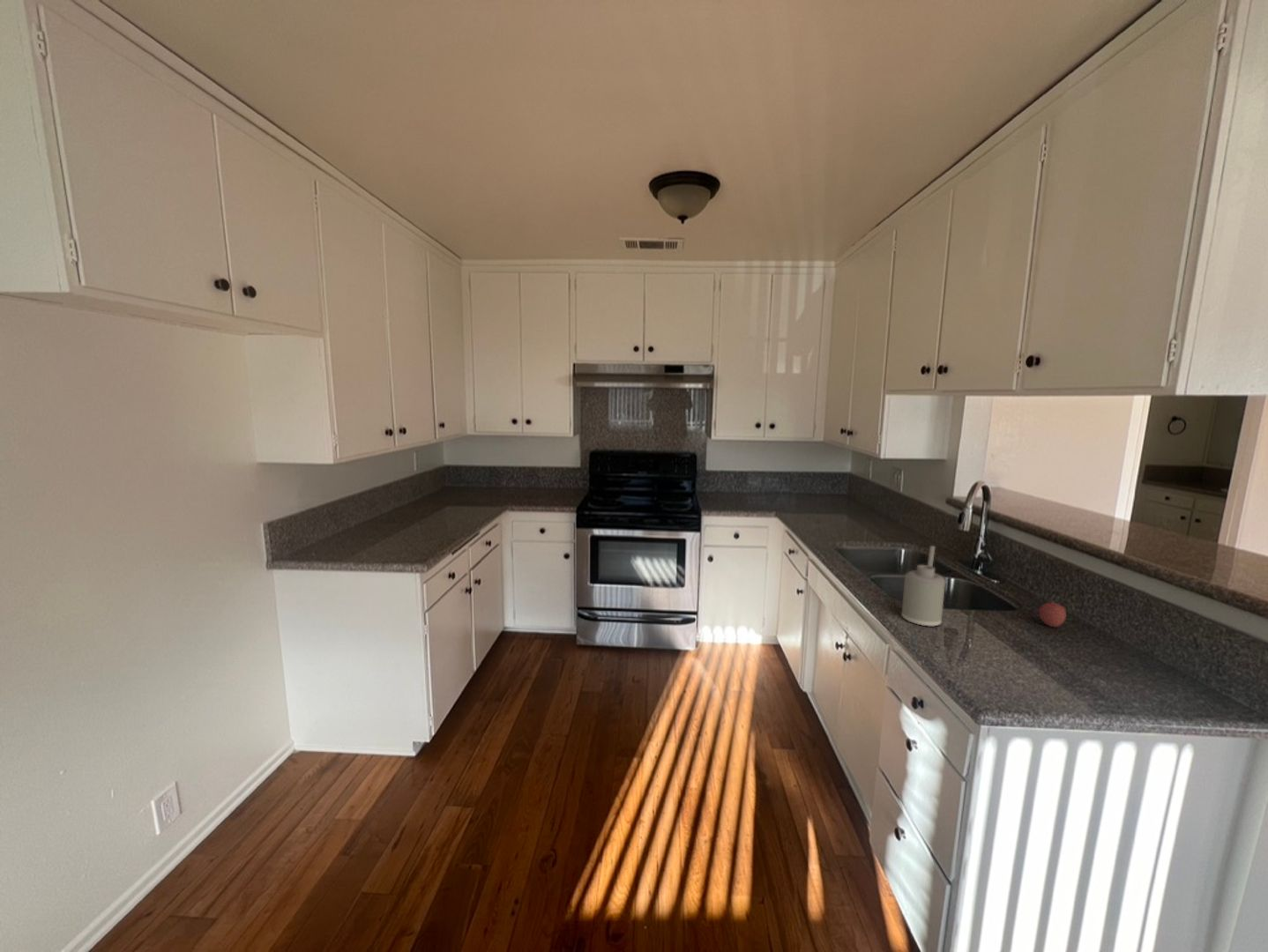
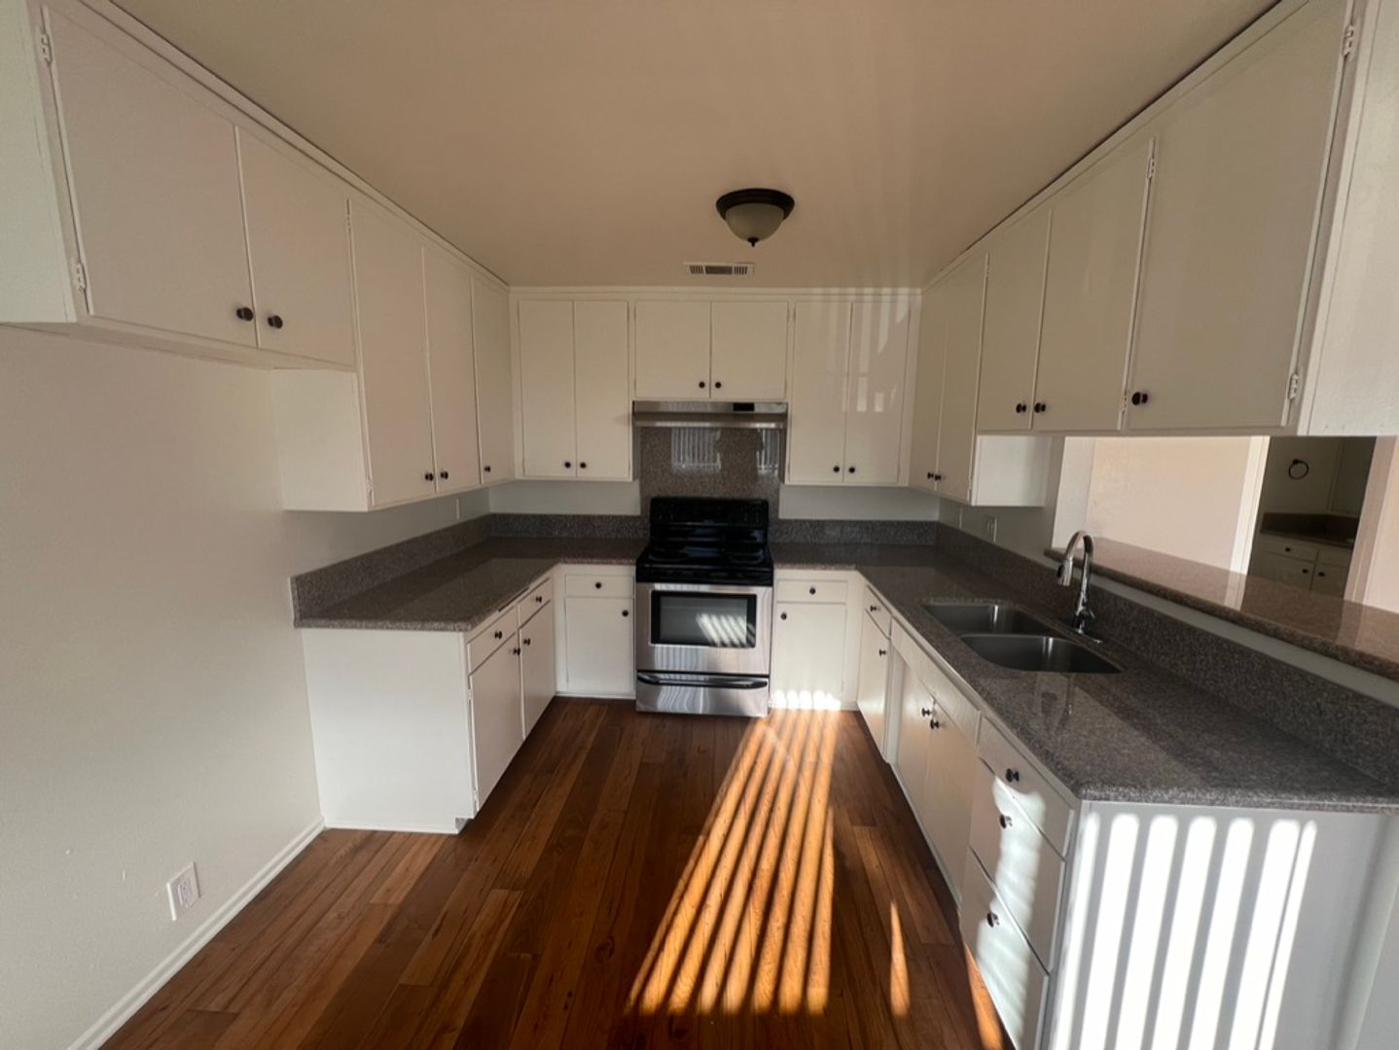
- fruit [1038,600,1067,628]
- soap dispenser [901,545,946,628]
